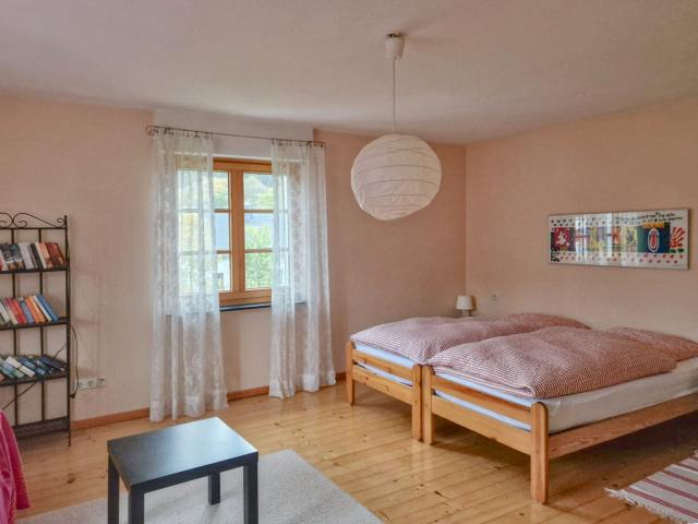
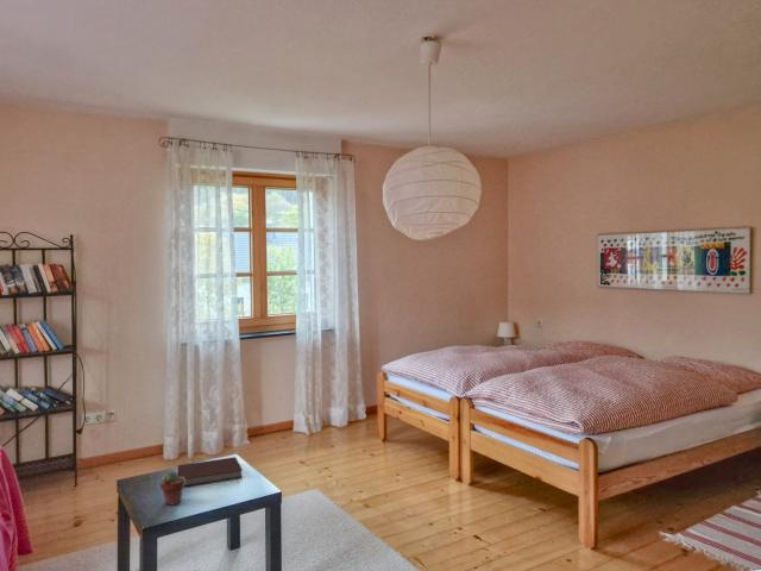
+ potted succulent [159,470,185,507]
+ notebook [177,456,244,488]
